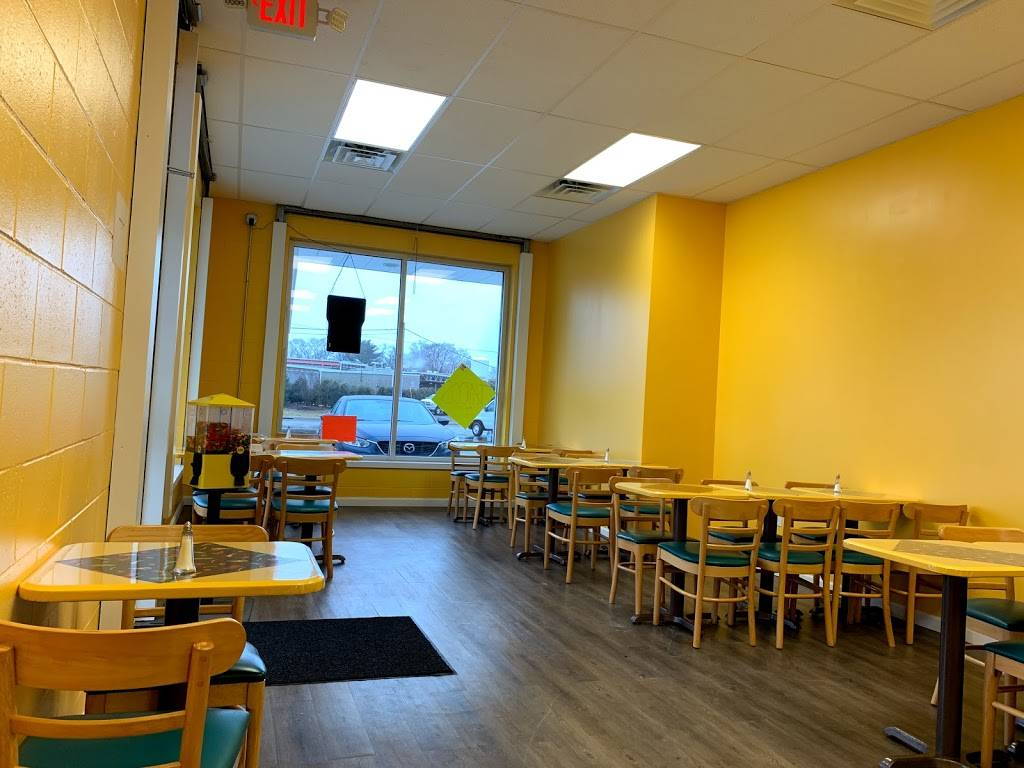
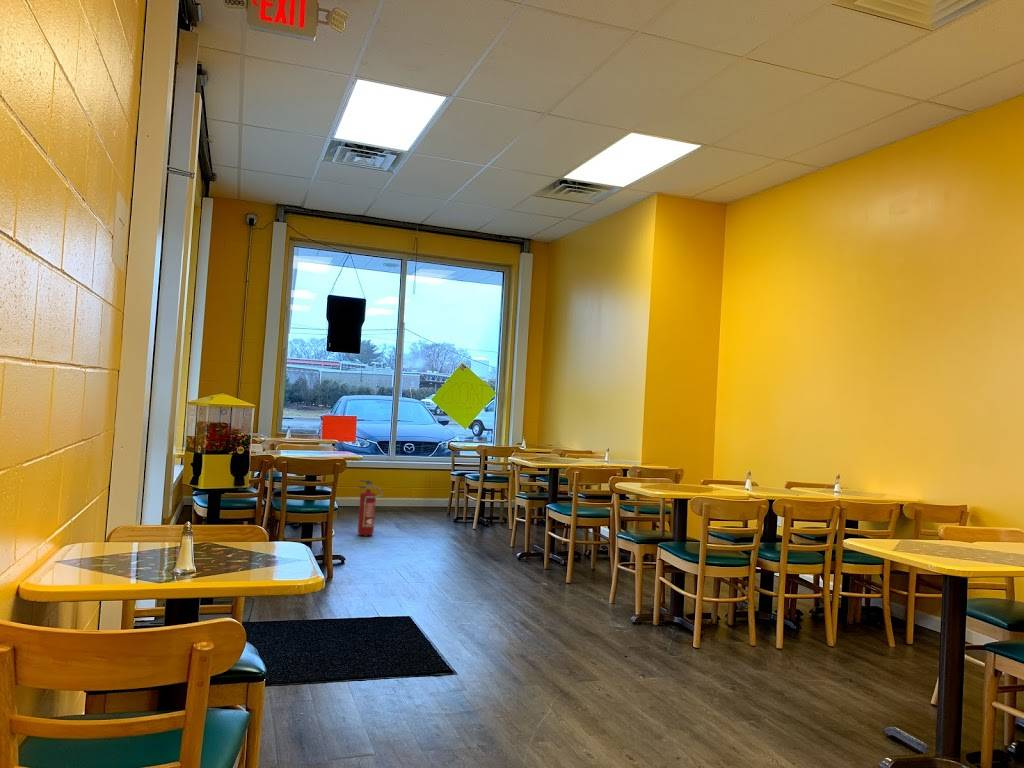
+ fire extinguisher [357,479,383,537]
